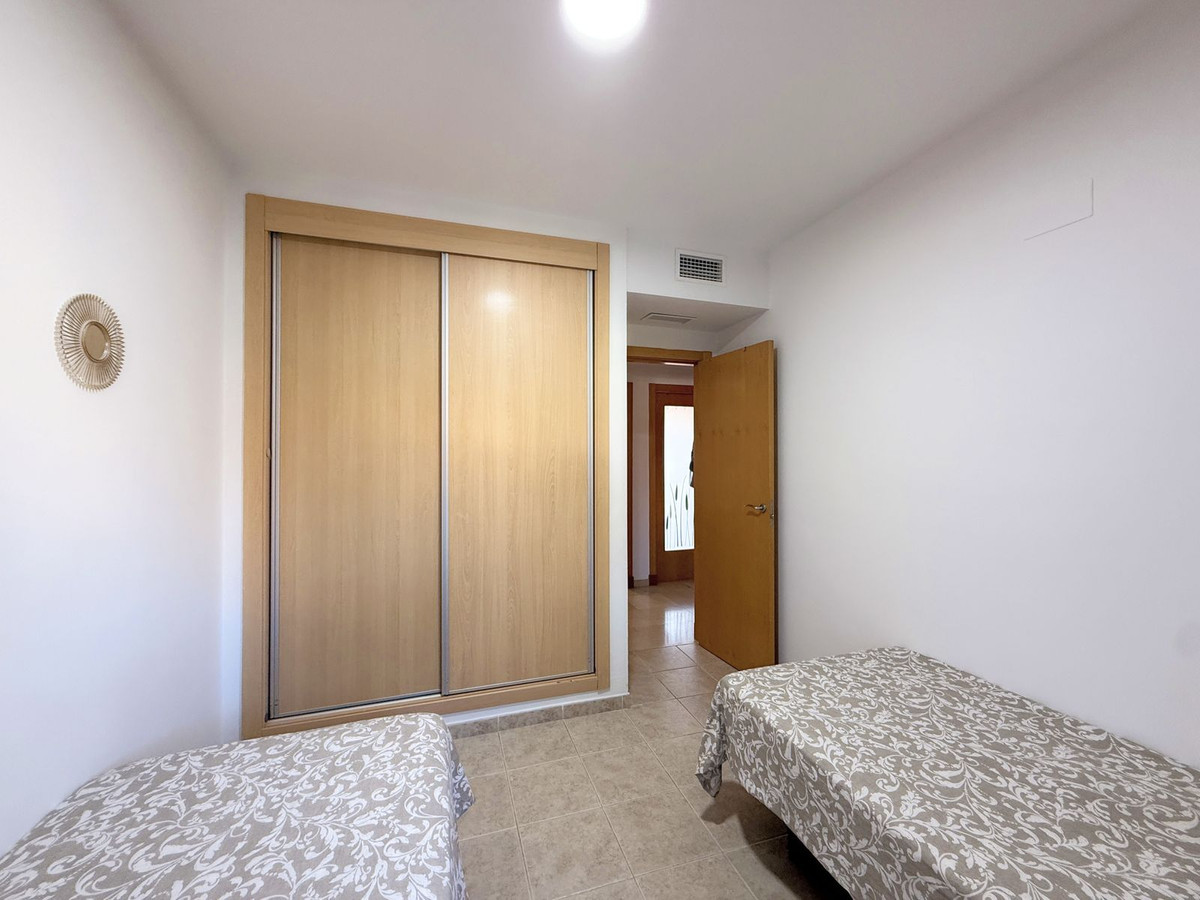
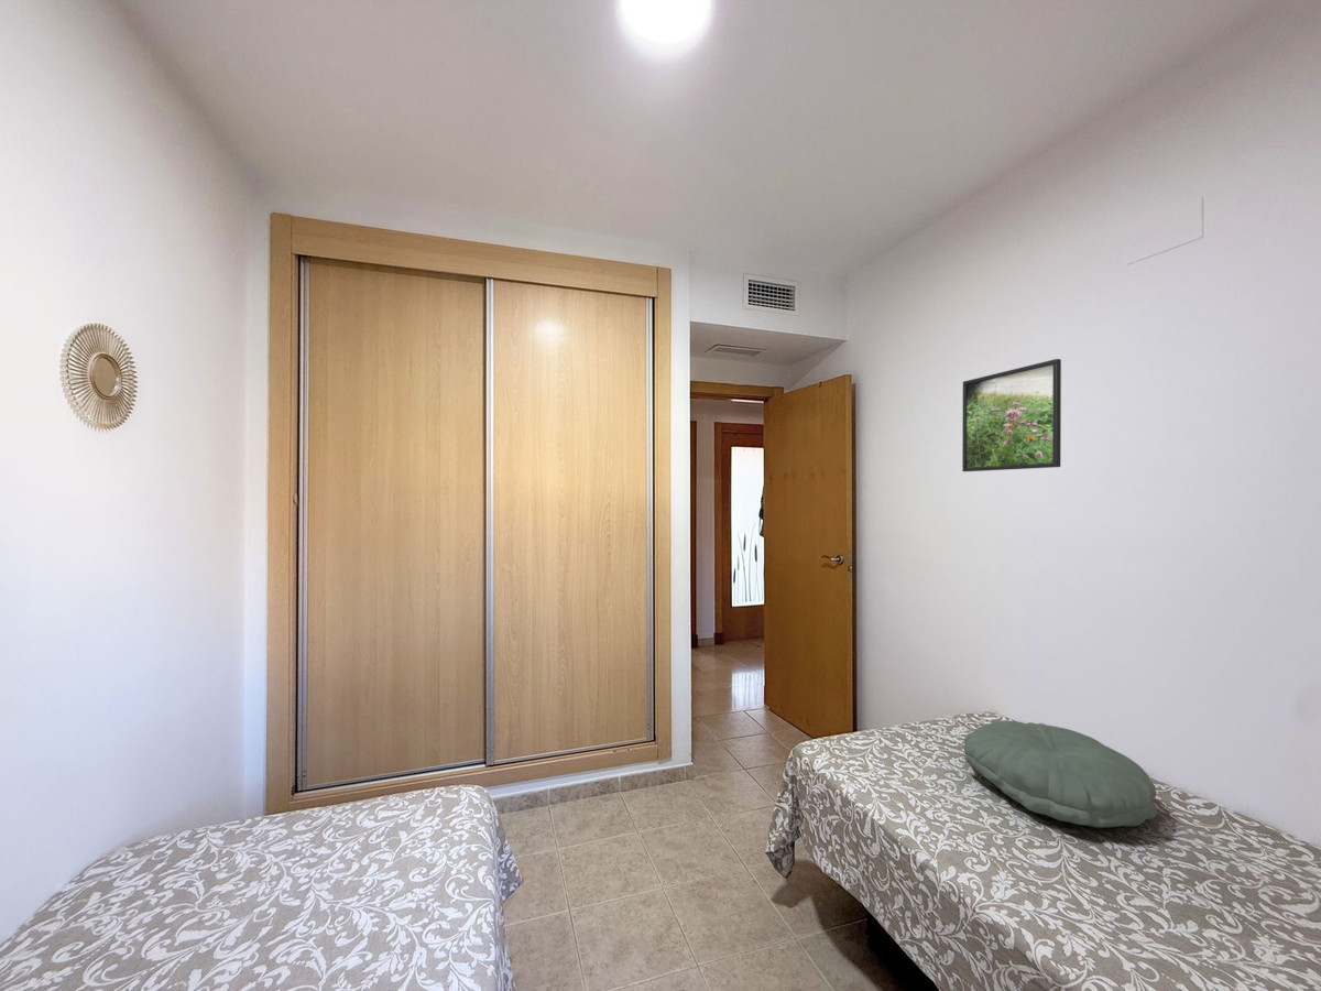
+ pillow [963,720,1158,828]
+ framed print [961,358,1062,472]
